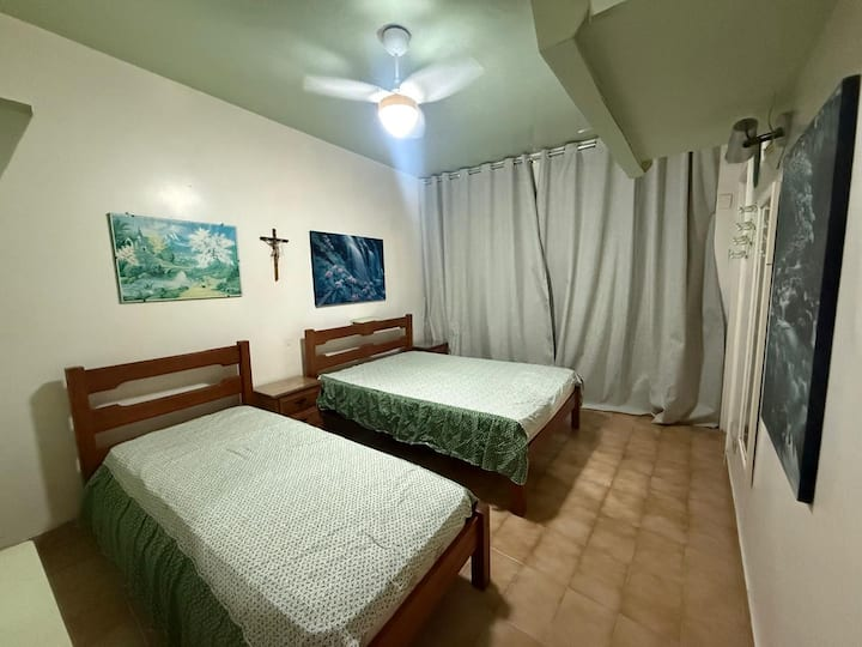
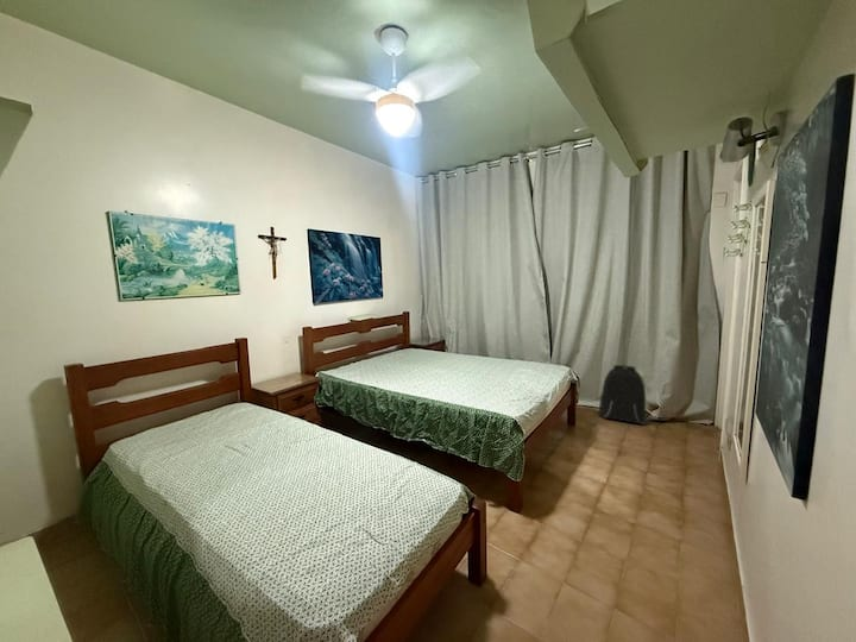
+ backpack [597,364,647,426]
